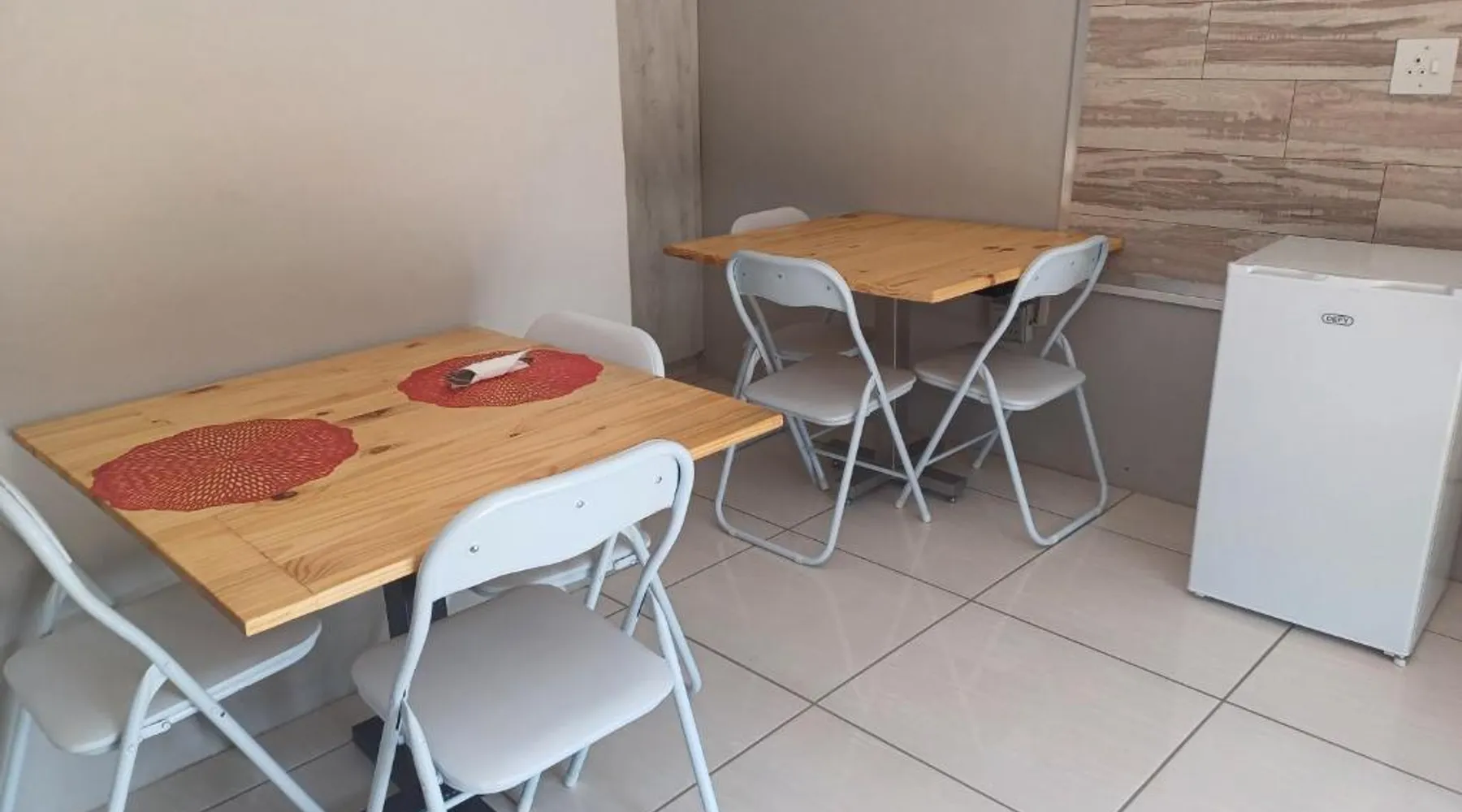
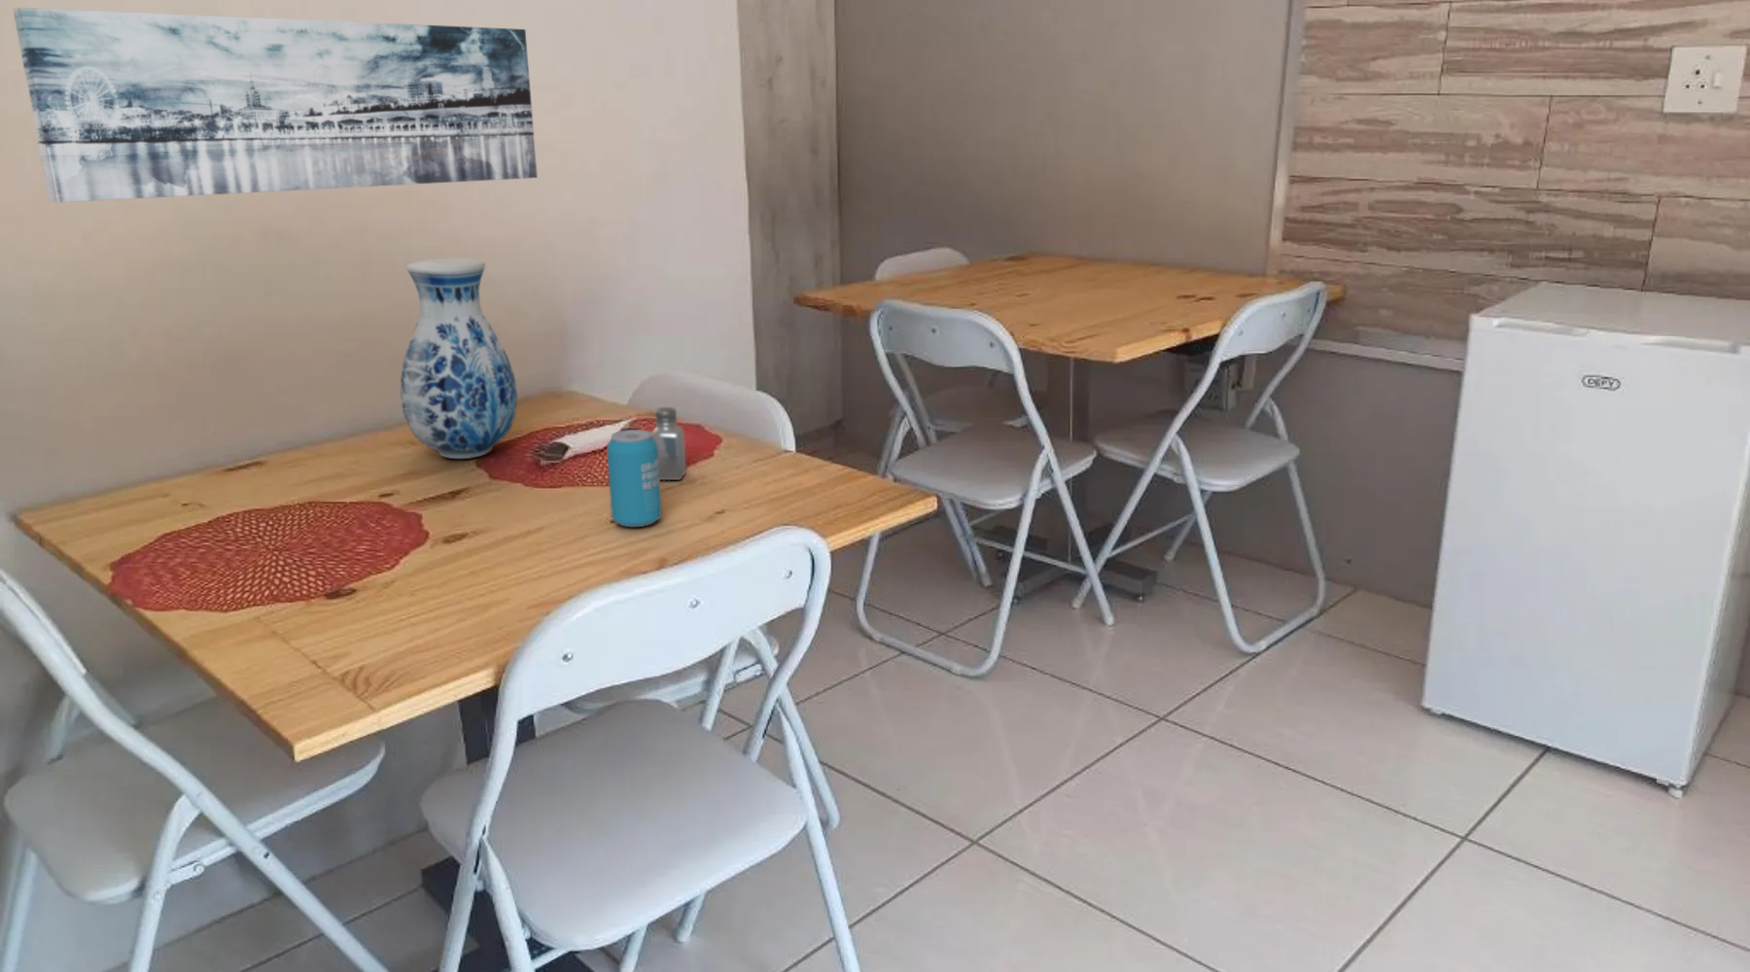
+ wall art [12,7,539,203]
+ saltshaker [651,406,687,481]
+ beverage can [606,429,663,528]
+ vase [400,257,518,460]
